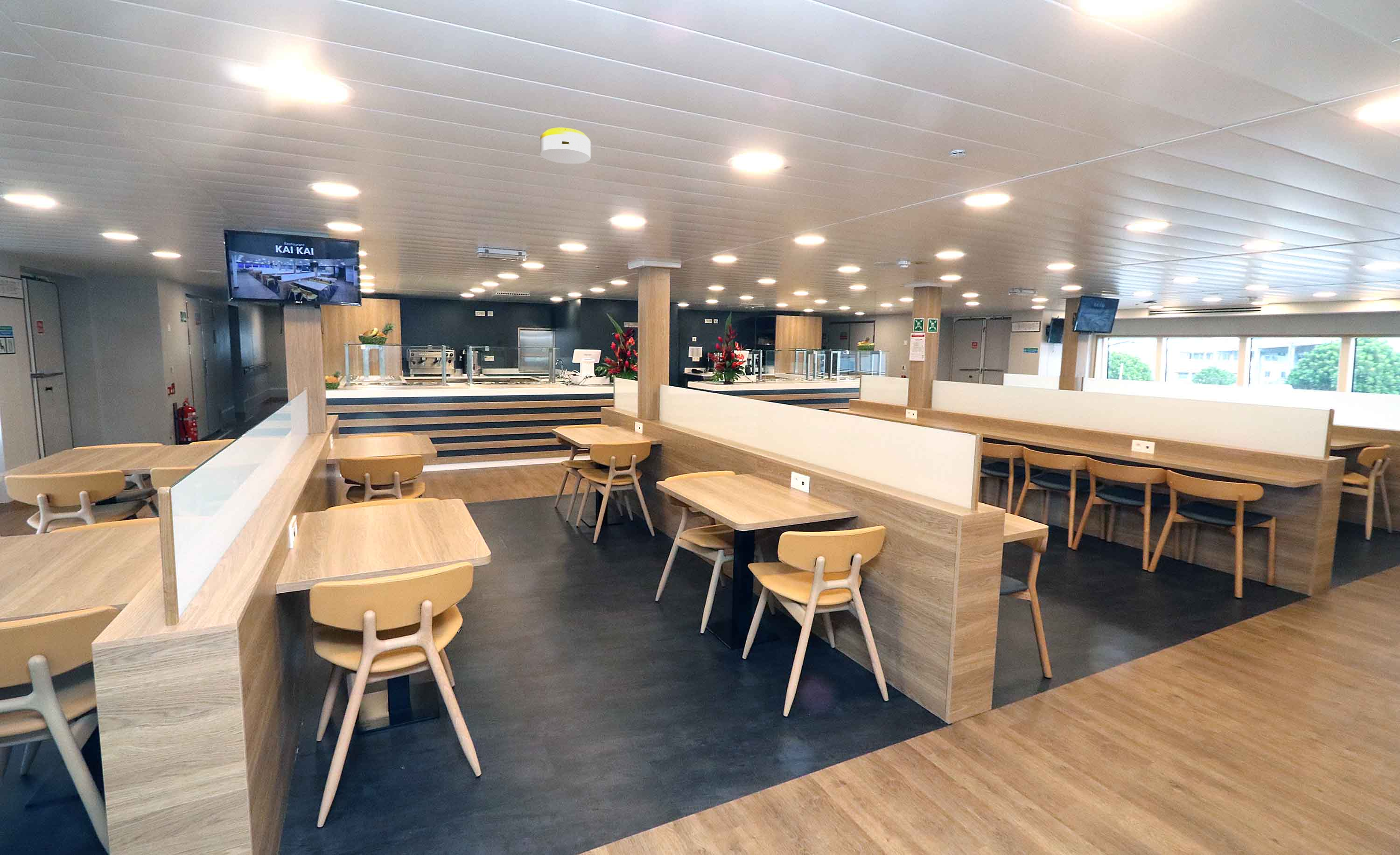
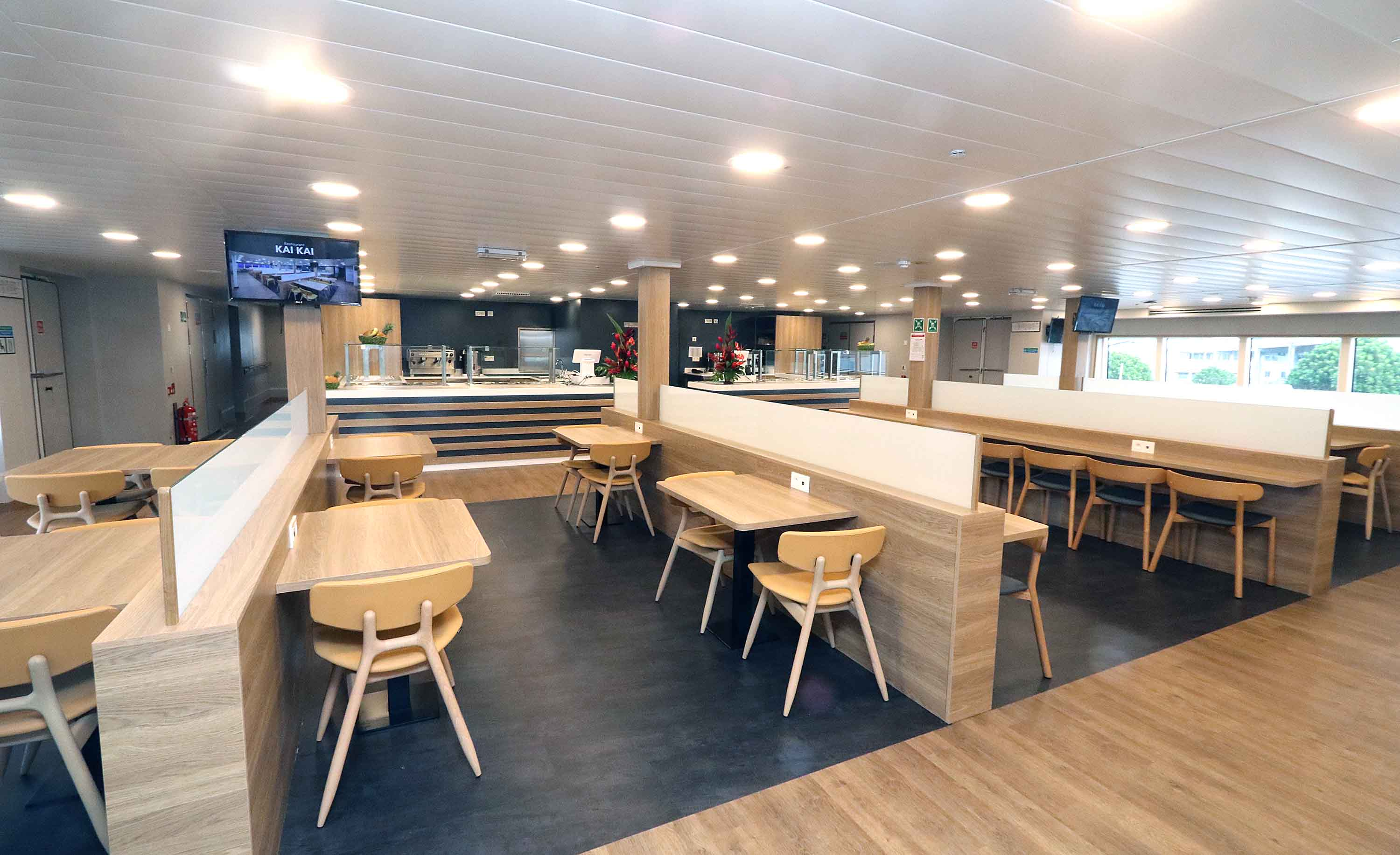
- smoke detector [539,127,591,164]
